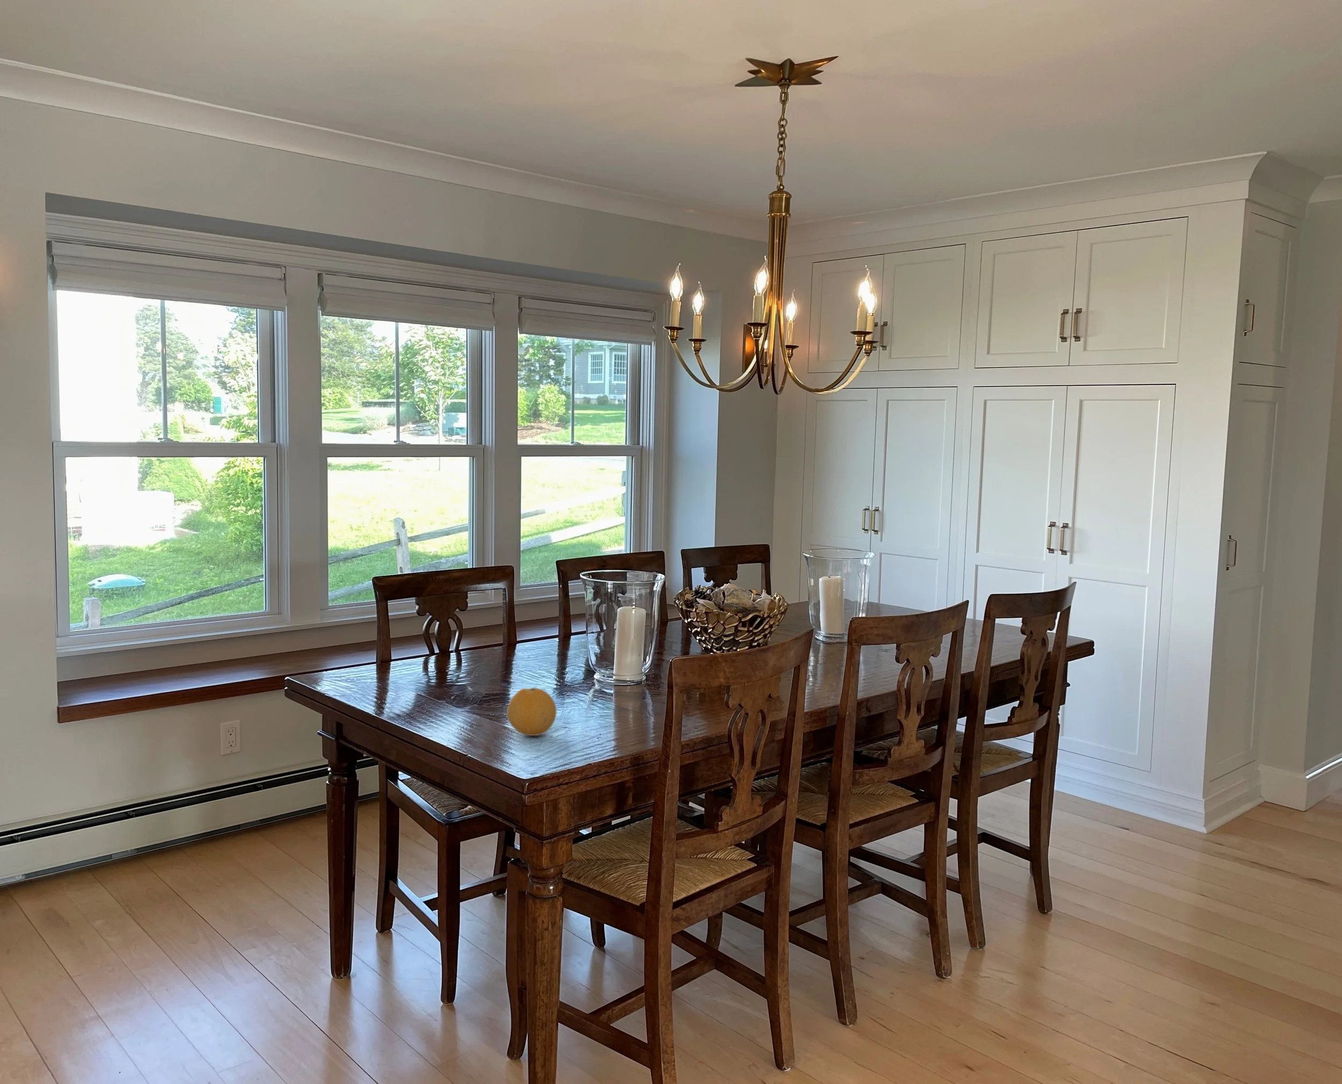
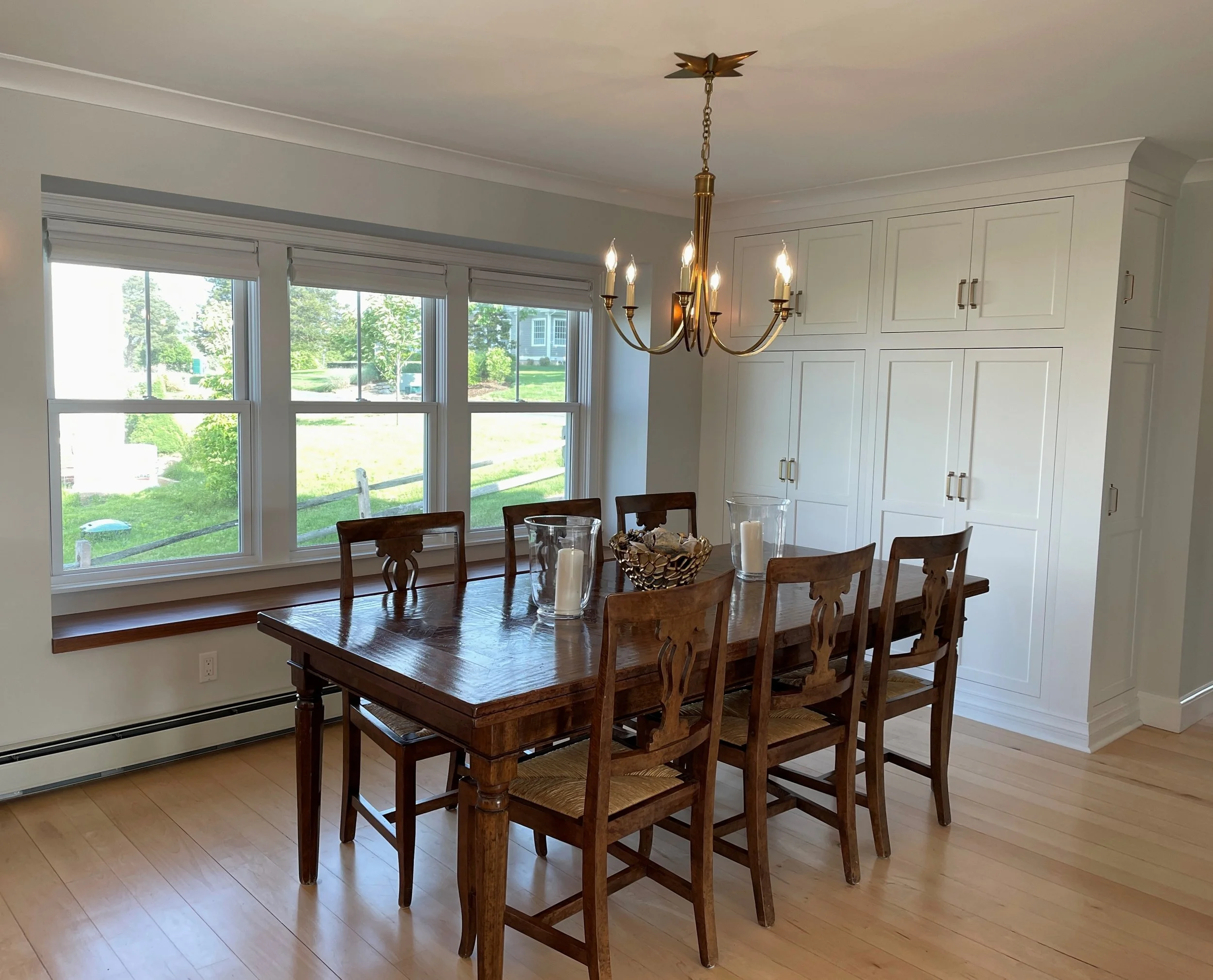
- fruit [507,687,558,737]
